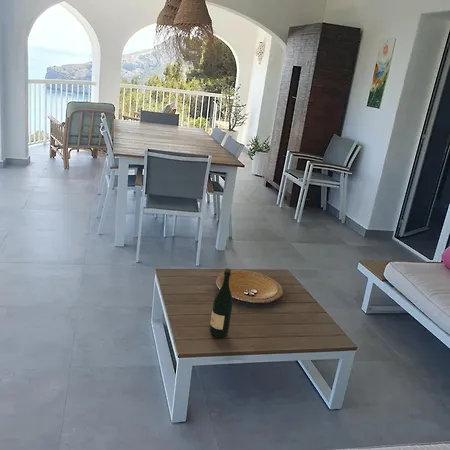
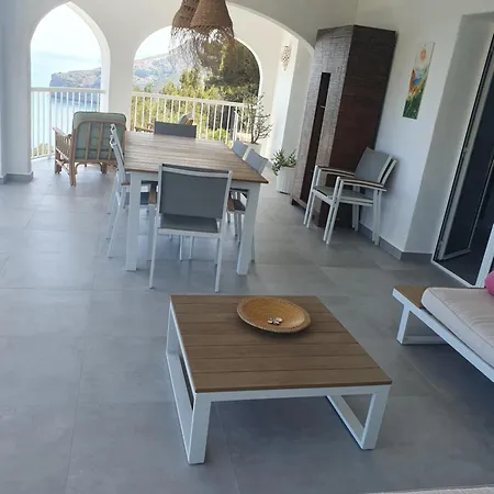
- wine bottle [209,267,234,339]
